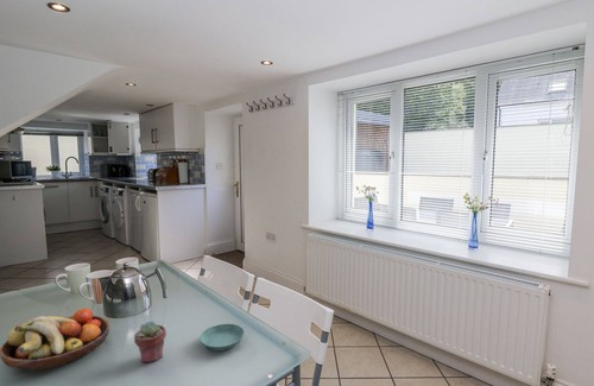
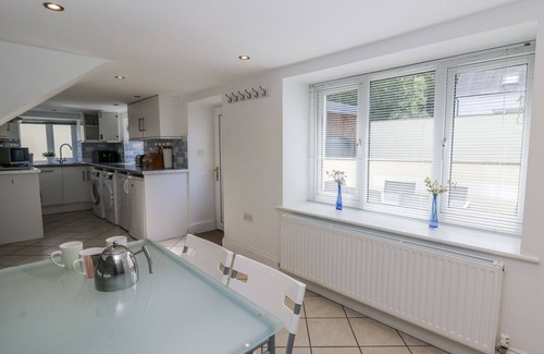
- fruit bowl [0,308,110,372]
- potted succulent [133,321,168,363]
- saucer [200,323,245,352]
